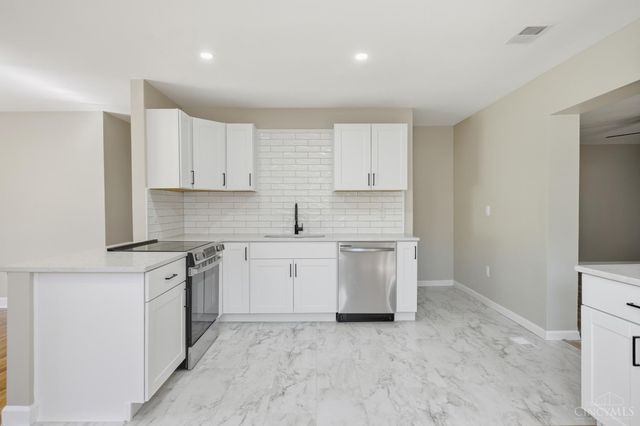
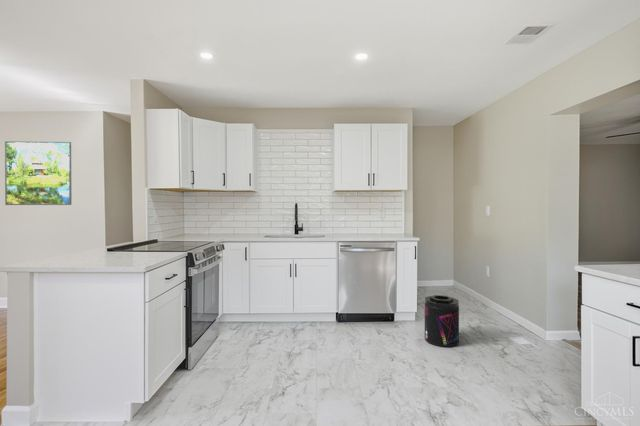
+ supplement container [424,294,460,348]
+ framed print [4,140,72,206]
